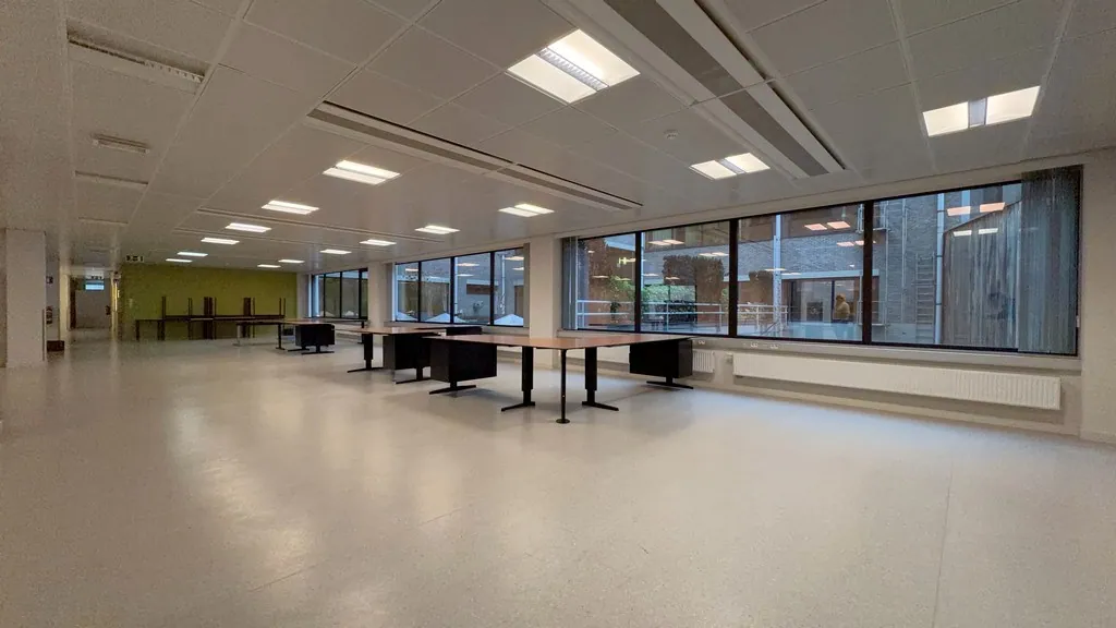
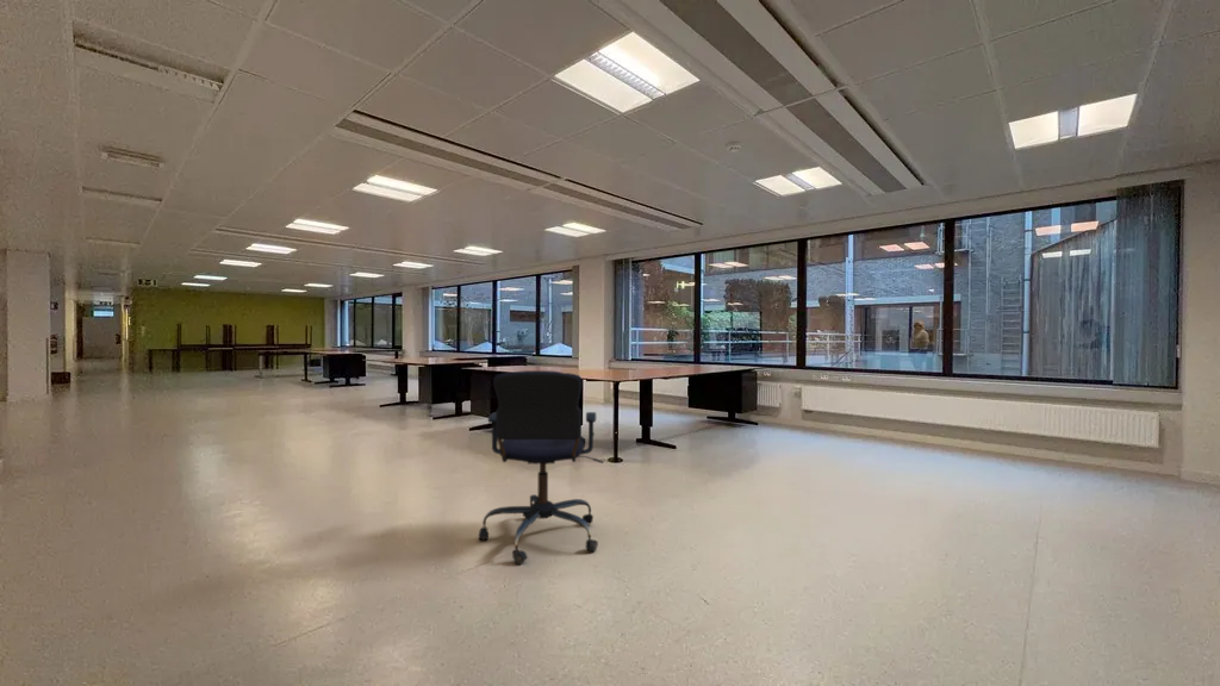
+ office chair [478,369,605,566]
